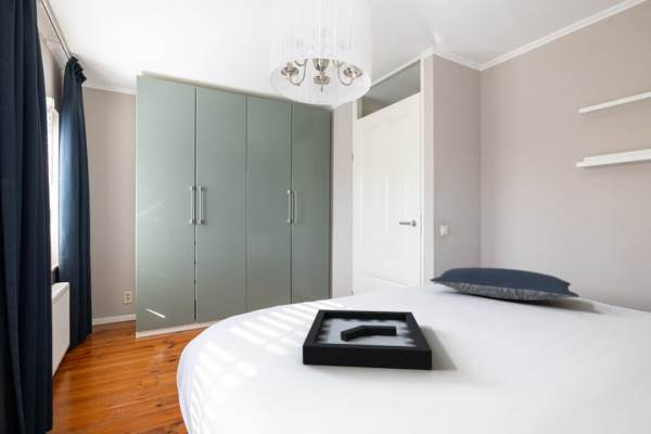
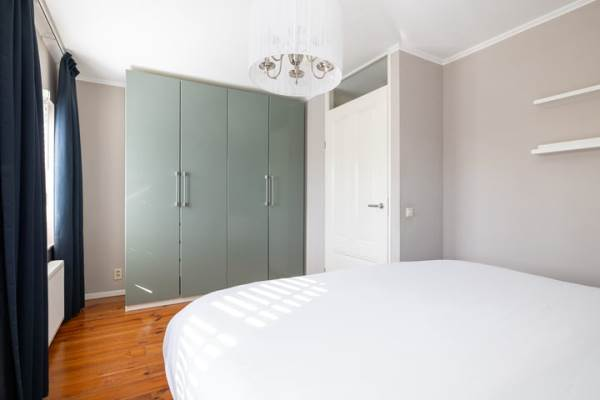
- pillow [429,266,580,302]
- decorative tray [302,308,433,371]
